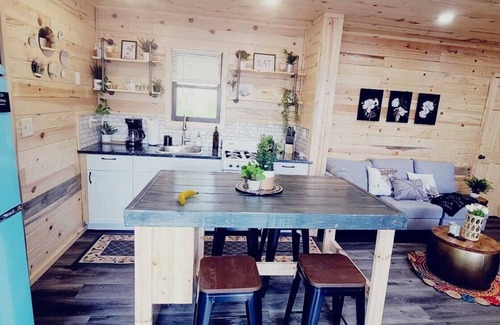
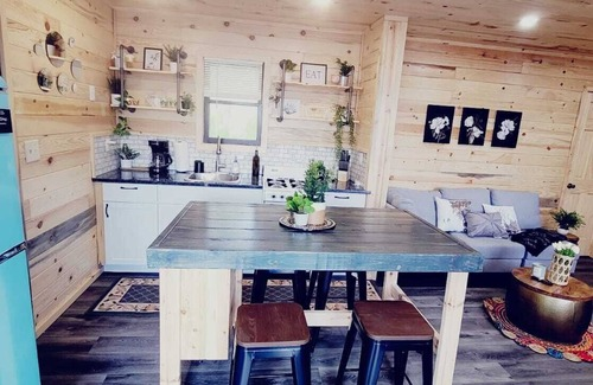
- banana [177,189,200,206]
